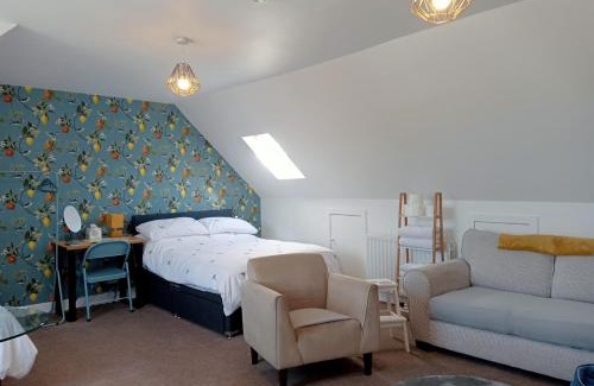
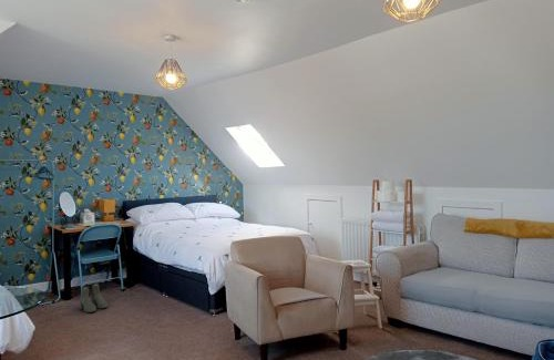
+ boots [79,282,109,313]
